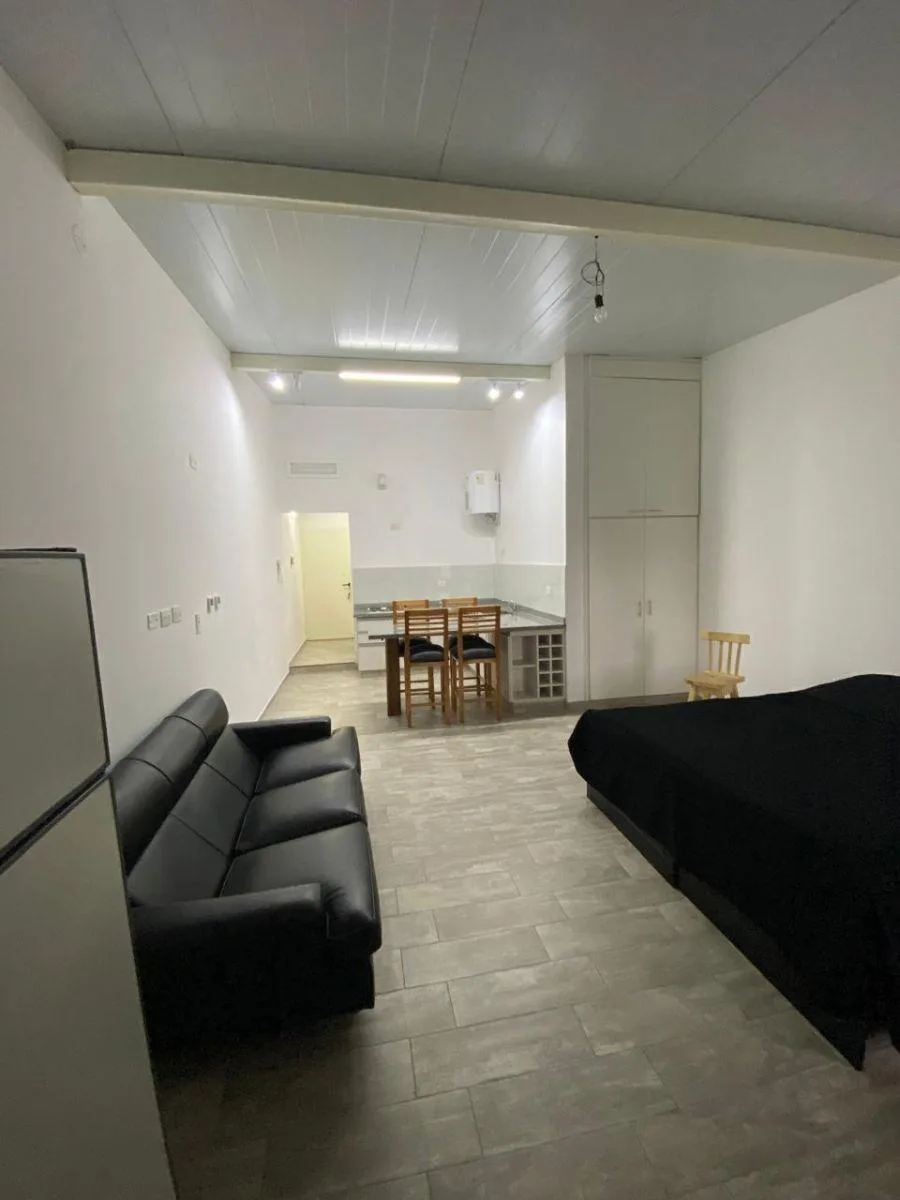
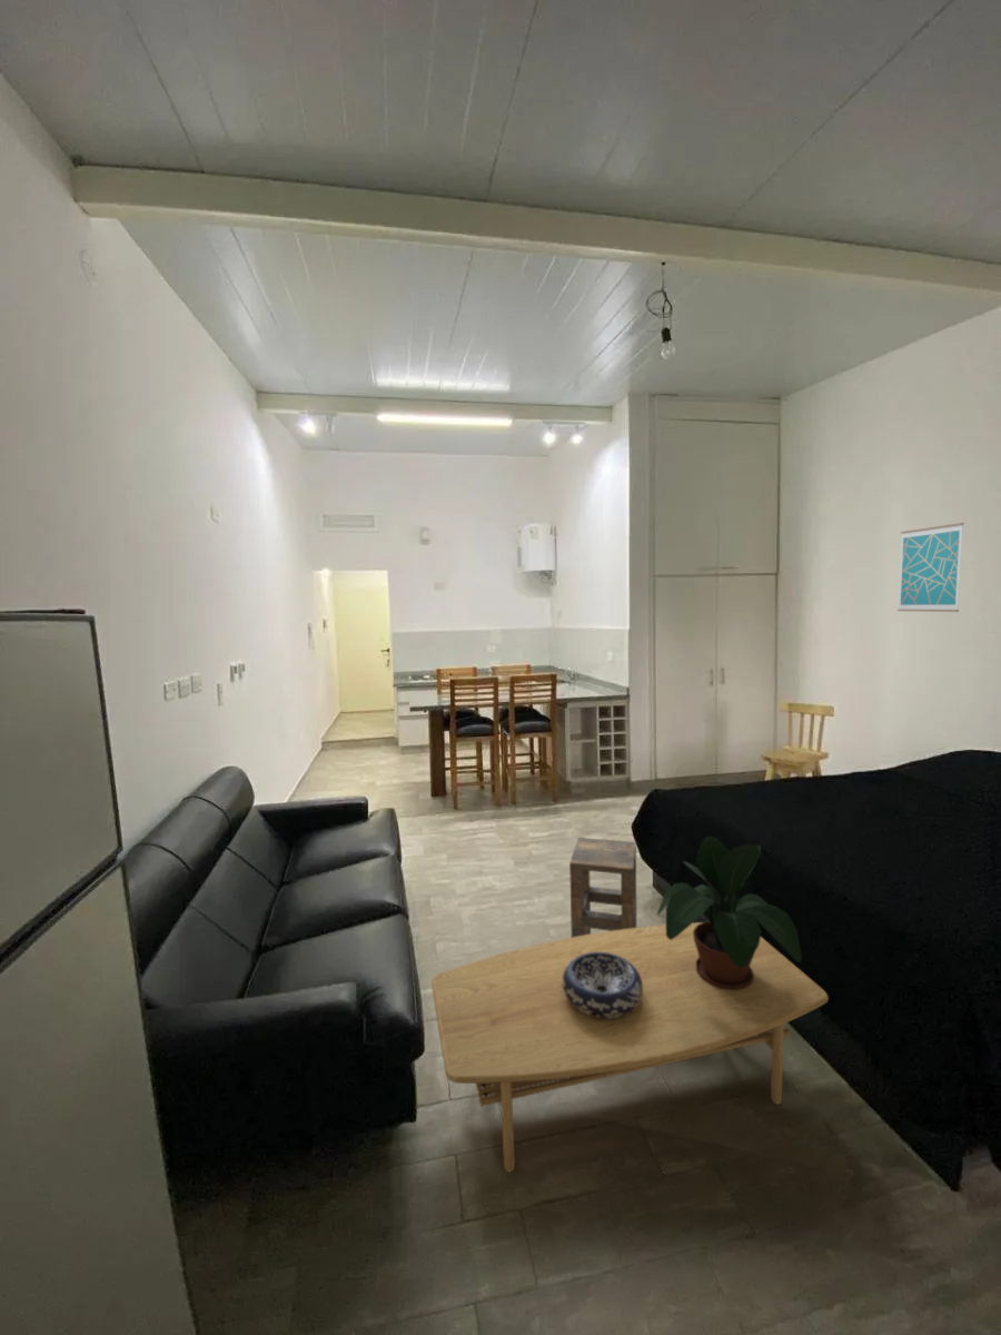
+ potted plant [656,835,803,990]
+ coffee table [430,921,830,1173]
+ wall art [896,522,964,613]
+ side table [568,837,638,938]
+ decorative bowl [563,952,643,1019]
